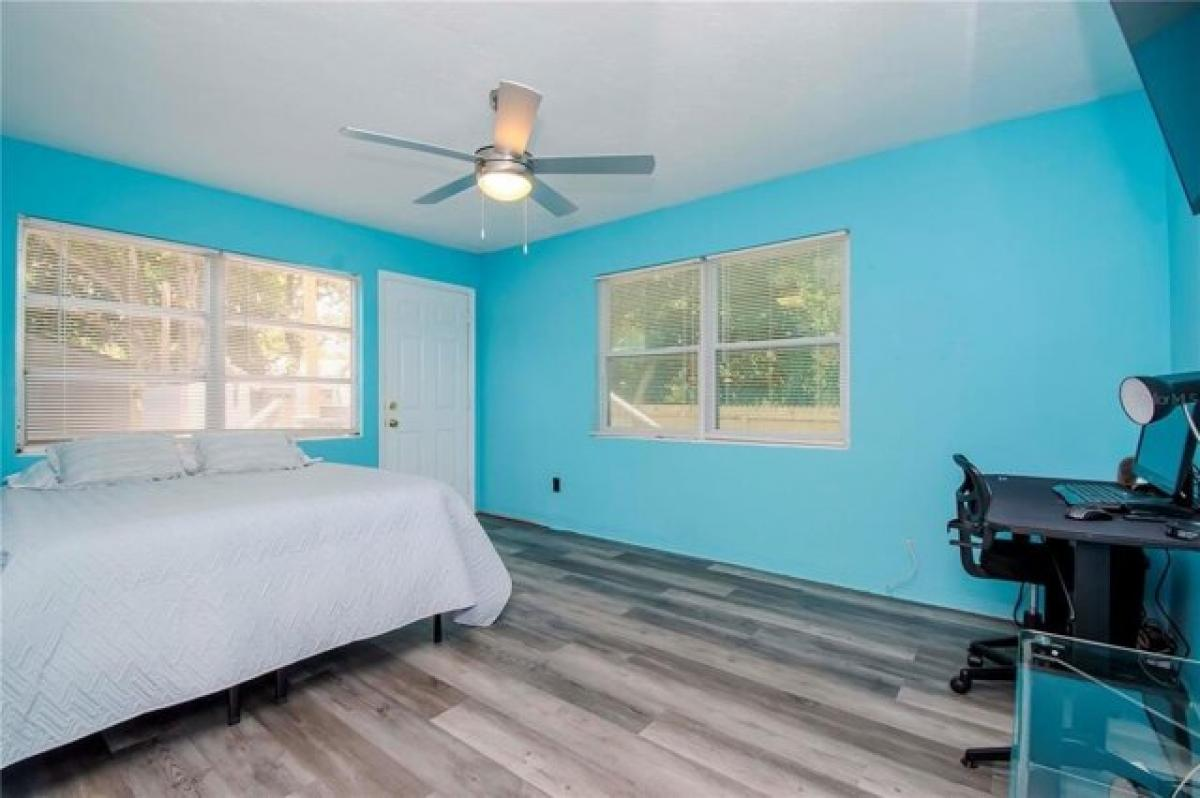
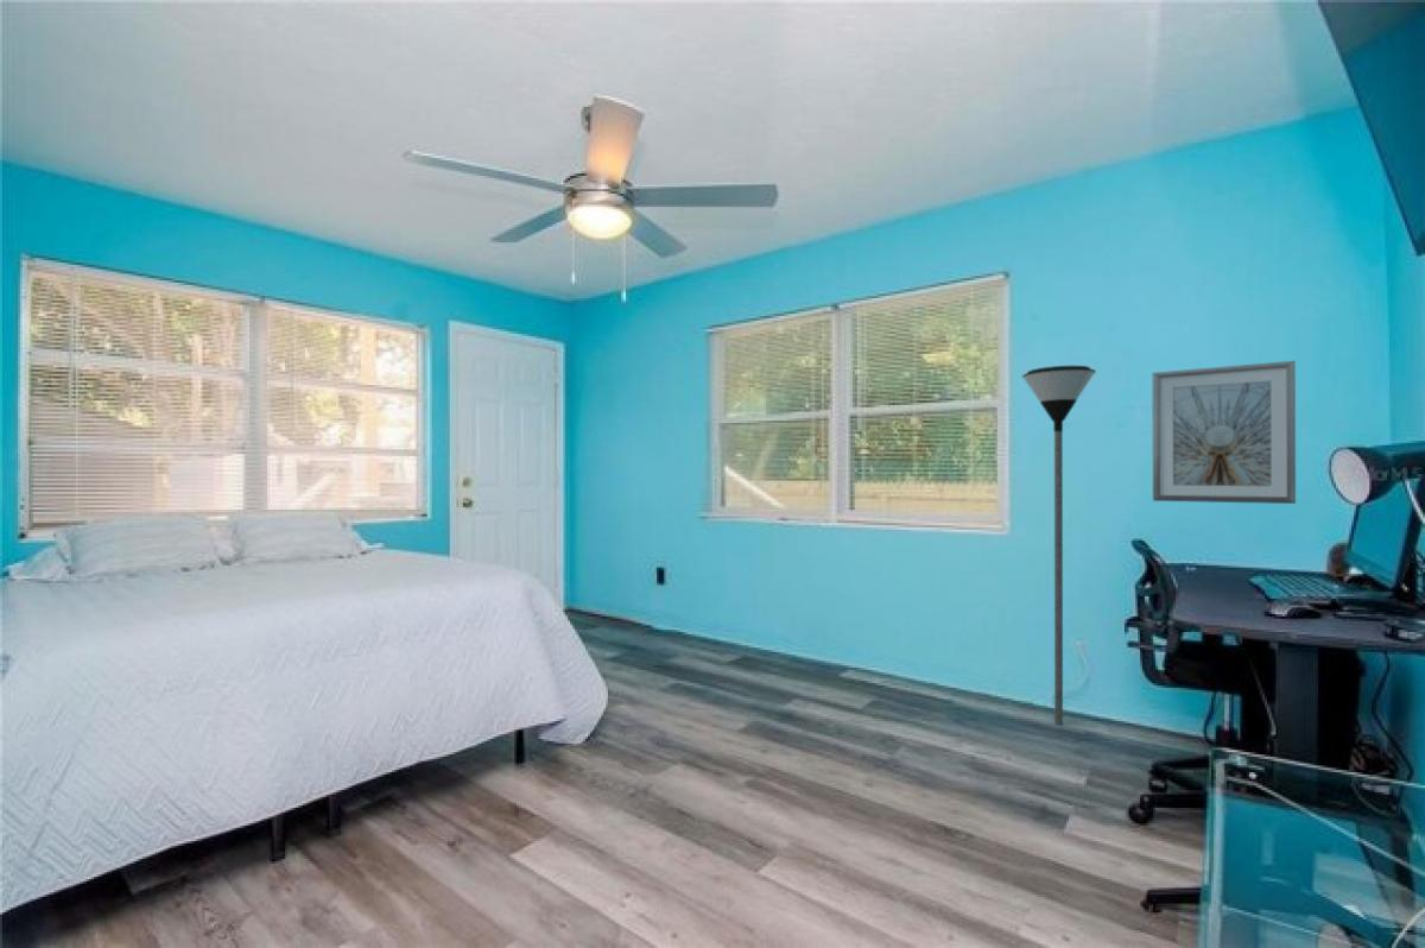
+ picture frame [1152,360,1297,505]
+ floor lamp [1021,365,1097,726]
